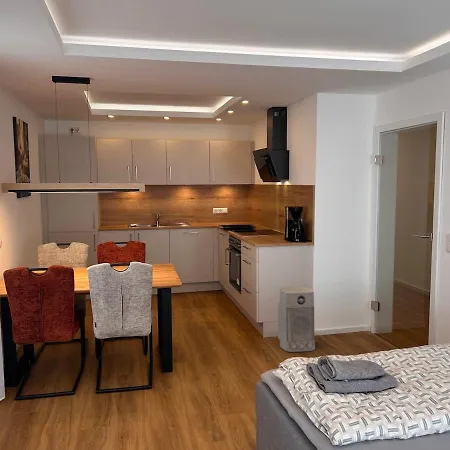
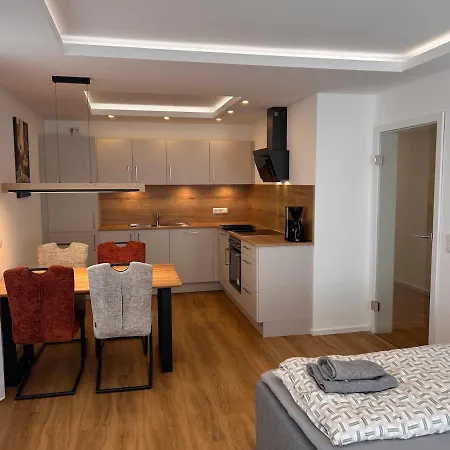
- air purifier [277,285,316,353]
